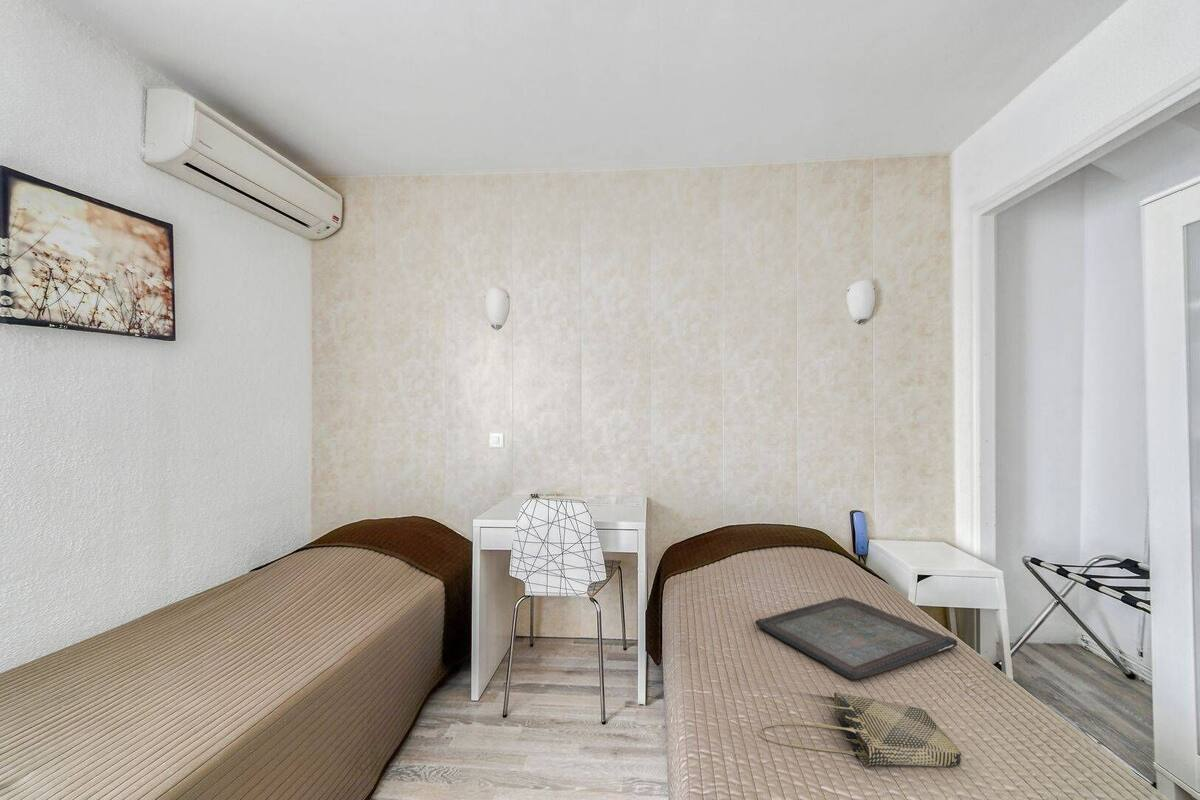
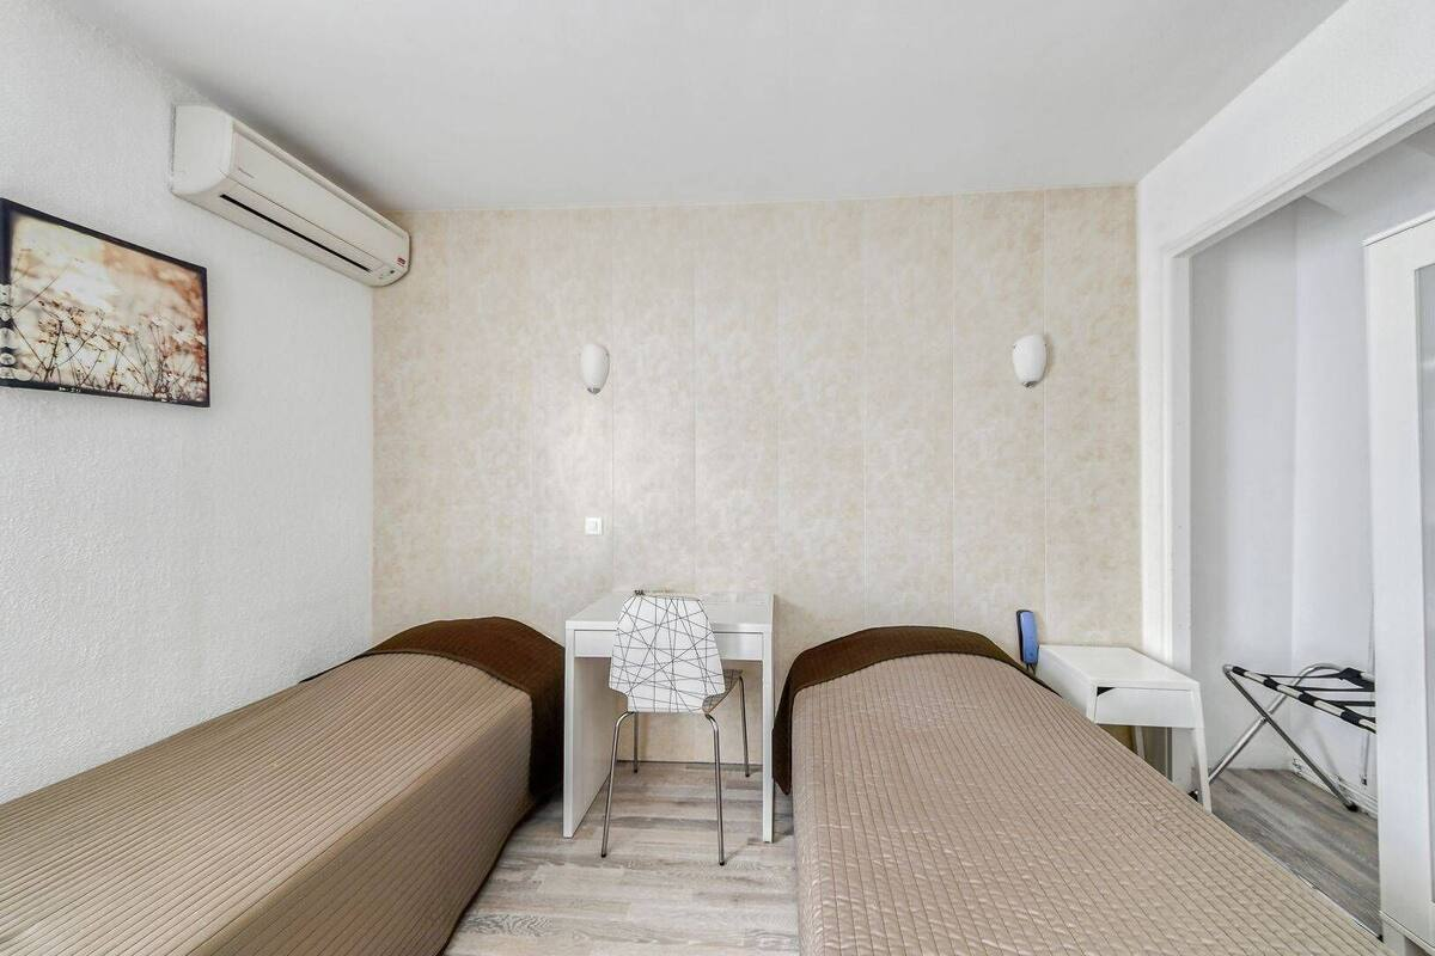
- serving tray [754,596,958,680]
- tote bag [757,691,962,769]
